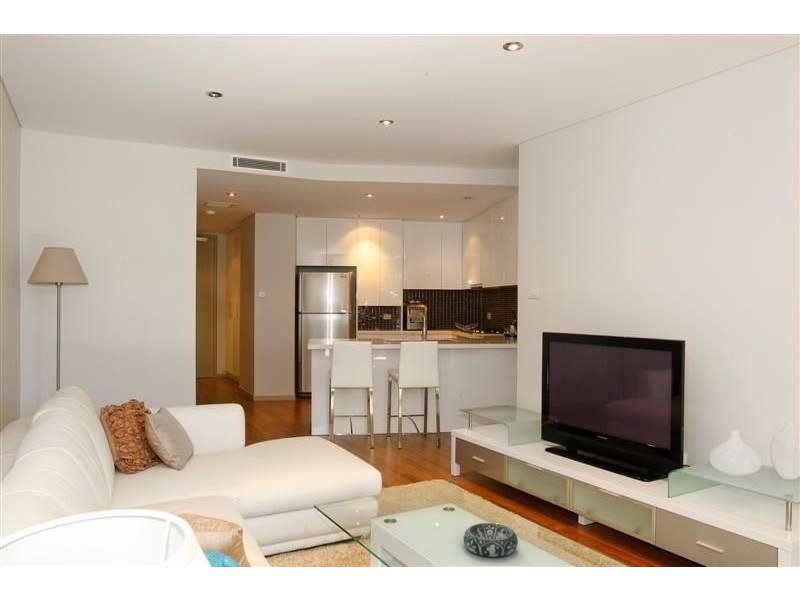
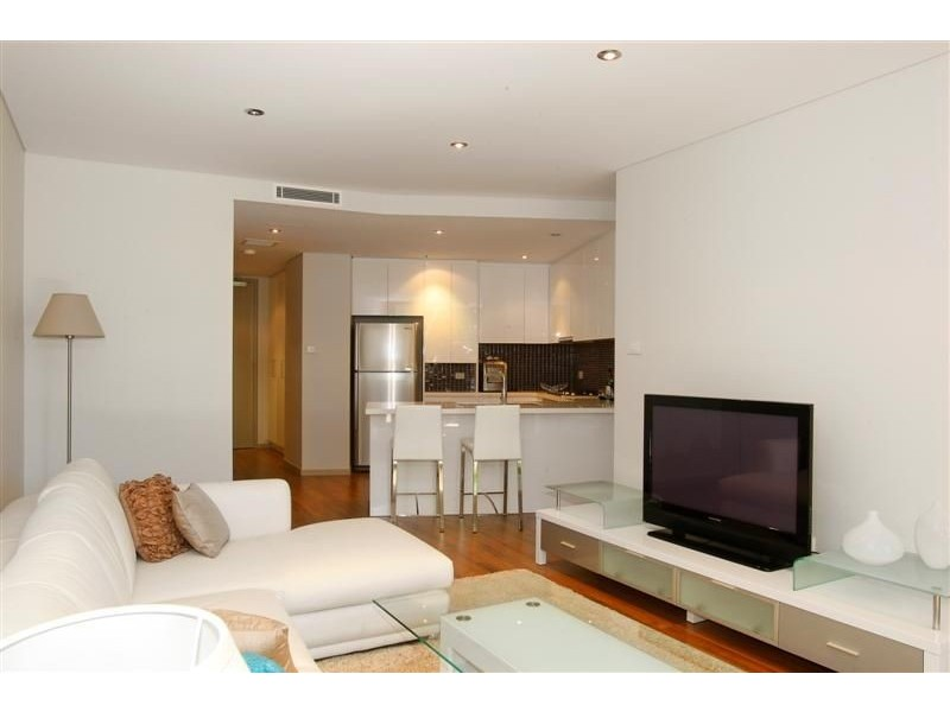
- decorative bowl [463,522,519,558]
